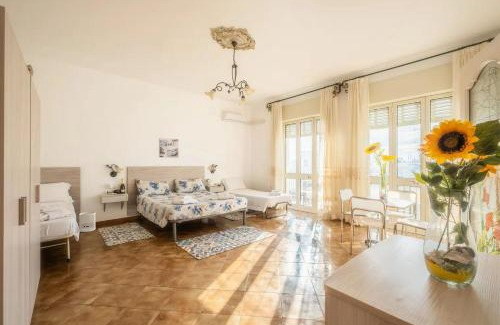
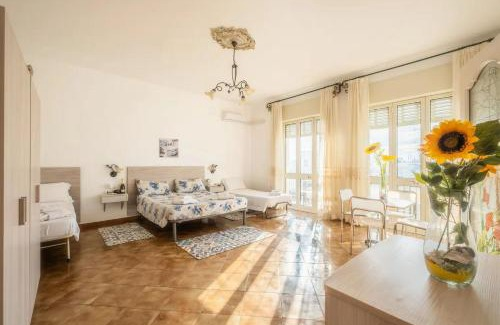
- wastebasket [78,211,97,233]
